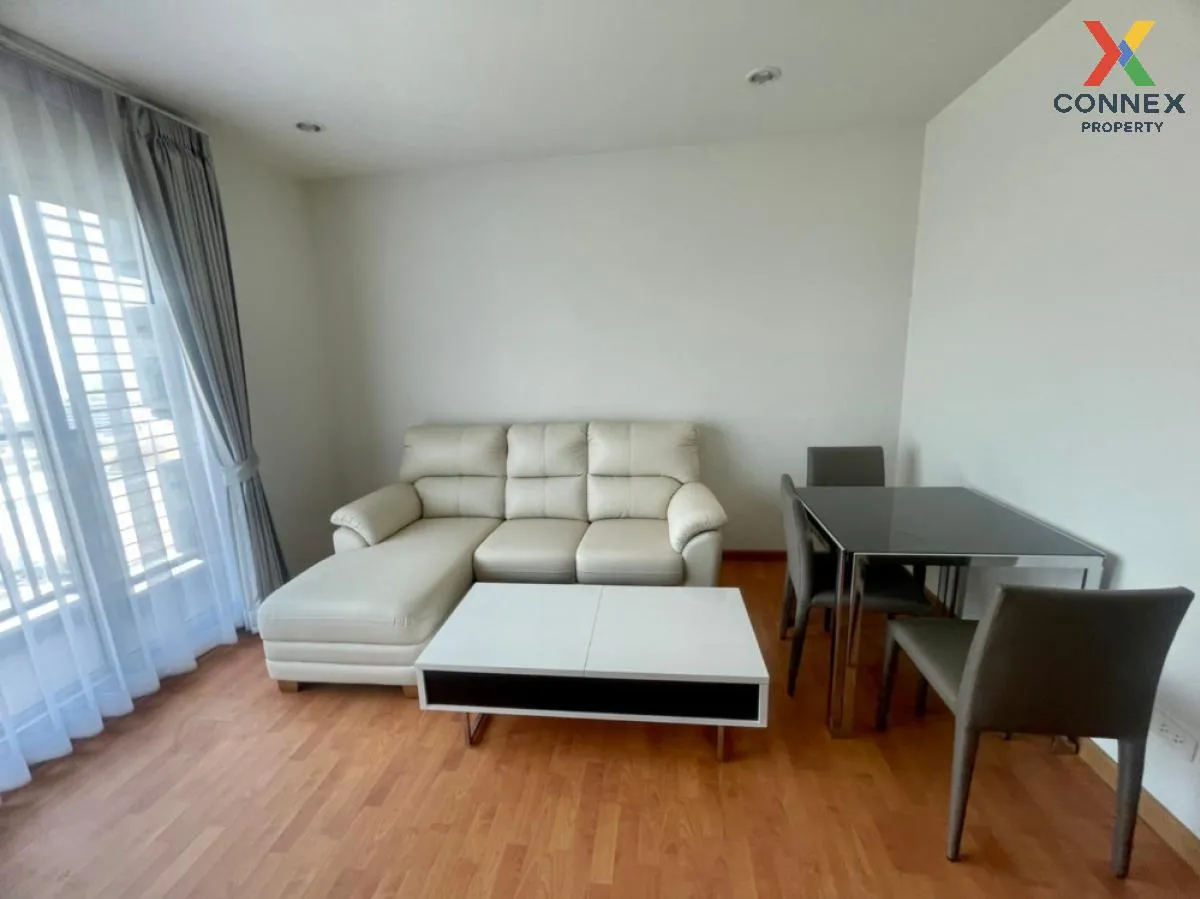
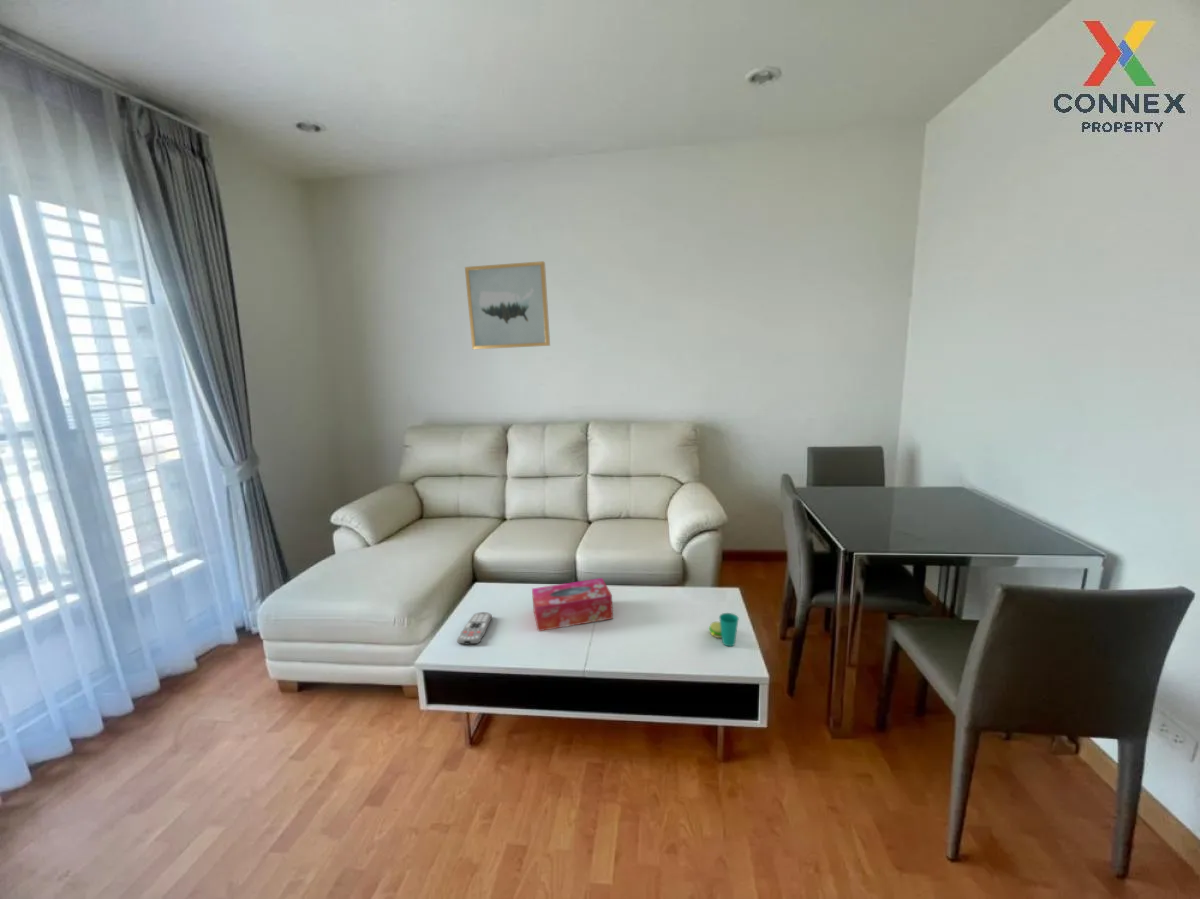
+ cup [708,612,740,647]
+ tissue box [531,577,614,632]
+ remote control [456,611,493,646]
+ wall art [464,260,551,350]
